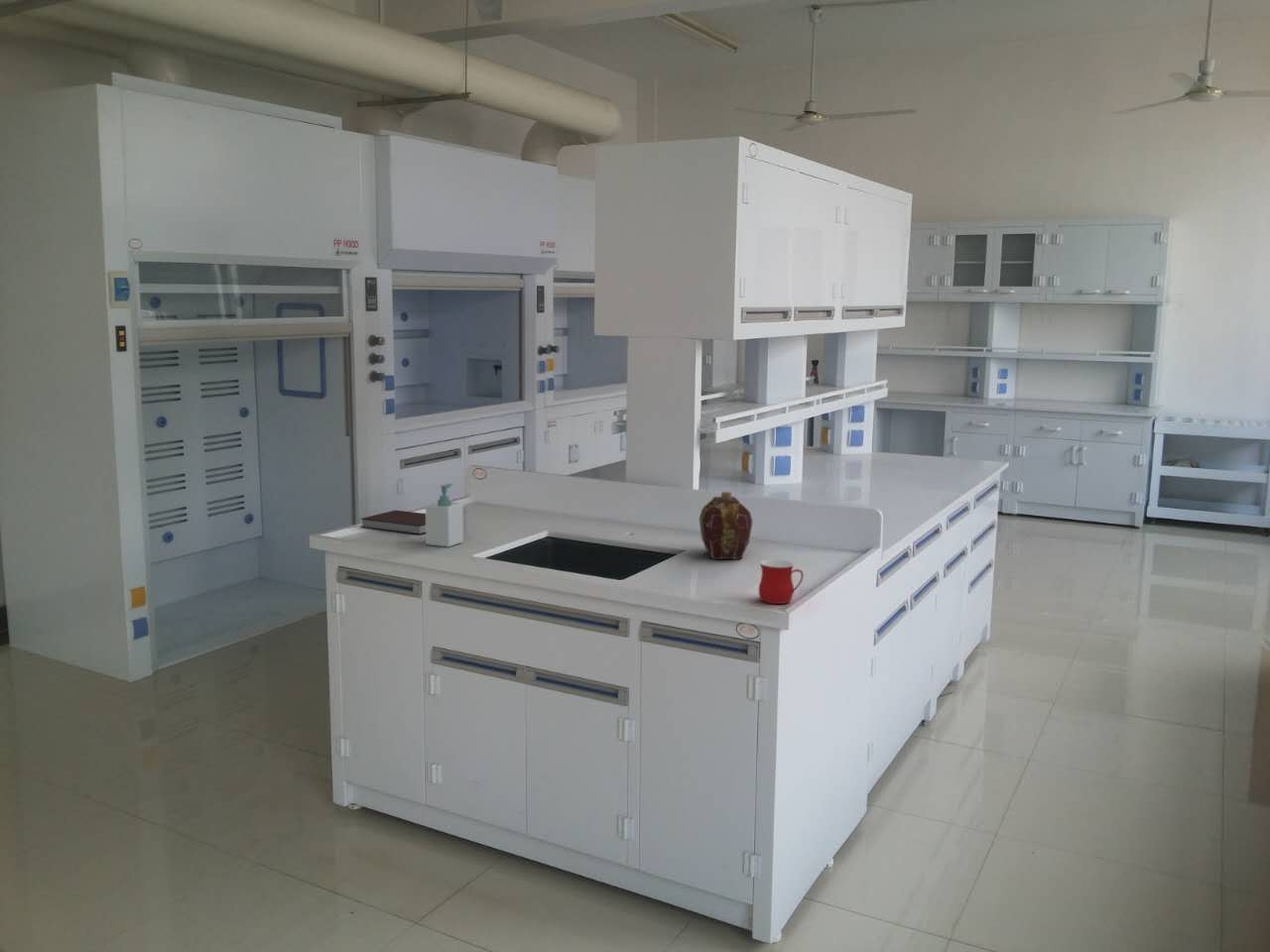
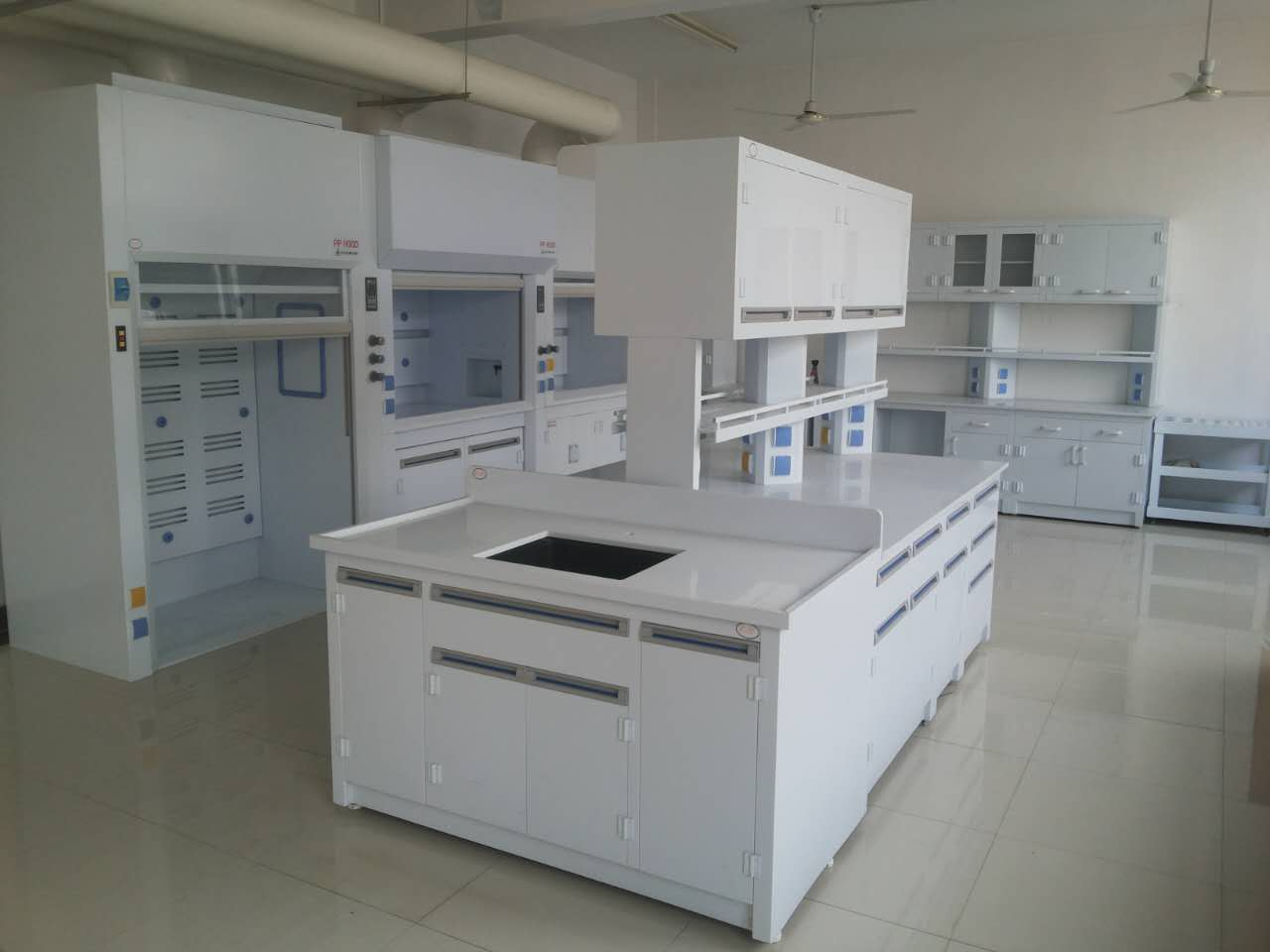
- flask [699,491,754,560]
- soap bottle [425,483,464,548]
- notebook [360,509,426,535]
- mug [758,558,805,605]
